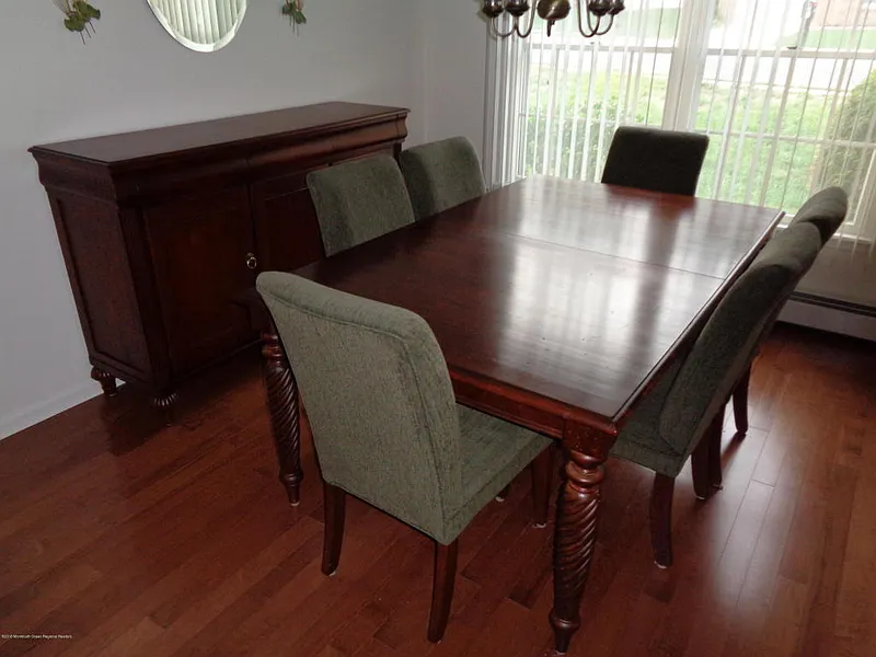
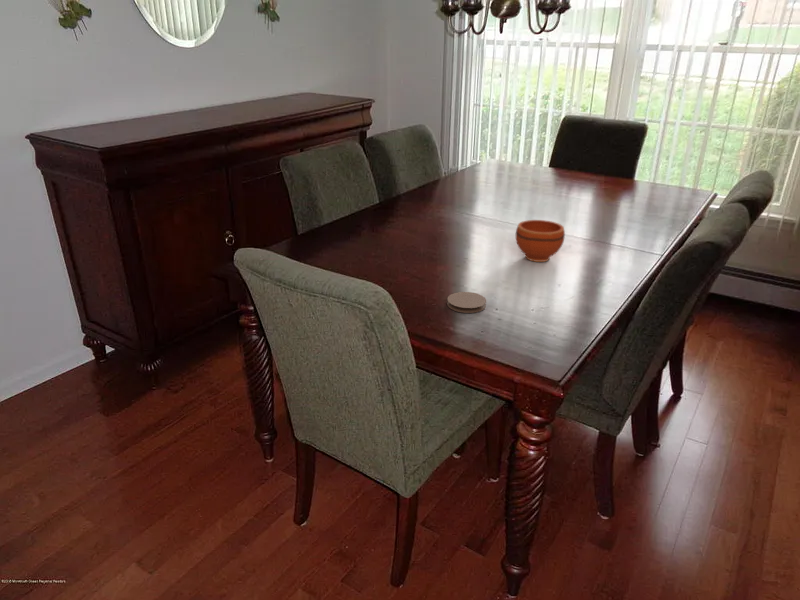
+ bowl [515,219,566,263]
+ coaster [446,291,487,314]
